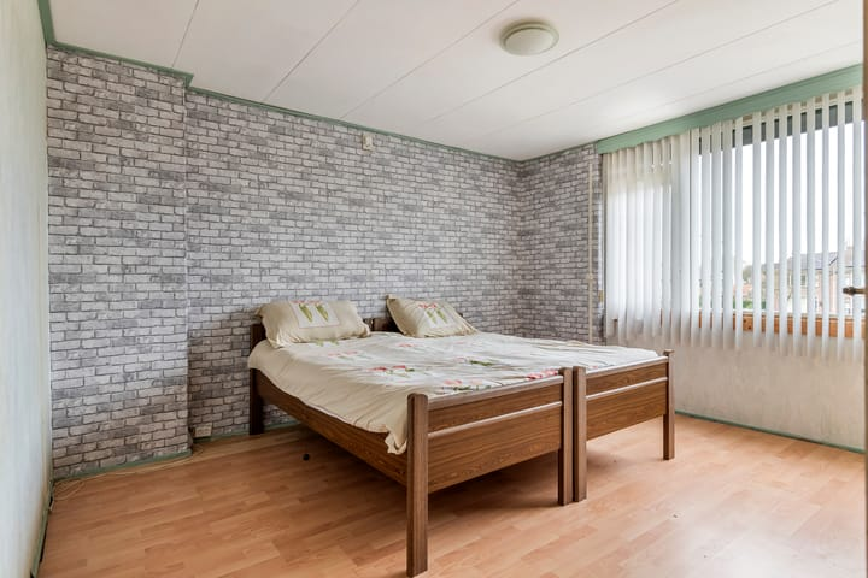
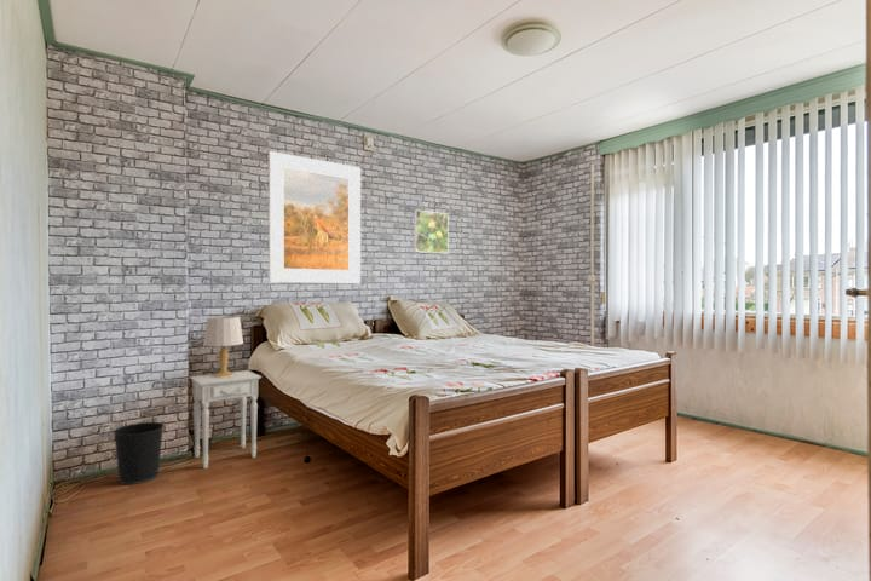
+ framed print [267,150,362,284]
+ wastebasket [113,421,166,485]
+ table lamp [202,315,244,378]
+ nightstand [189,369,263,470]
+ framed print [413,208,449,254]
